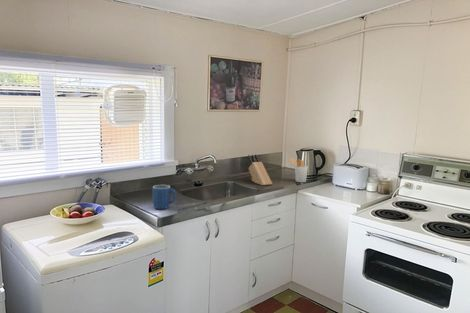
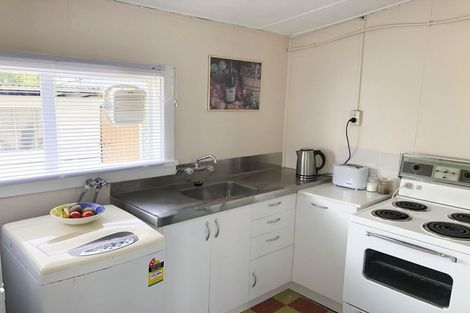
- utensil holder [288,157,309,183]
- knife block [247,153,273,186]
- mug [152,184,177,210]
